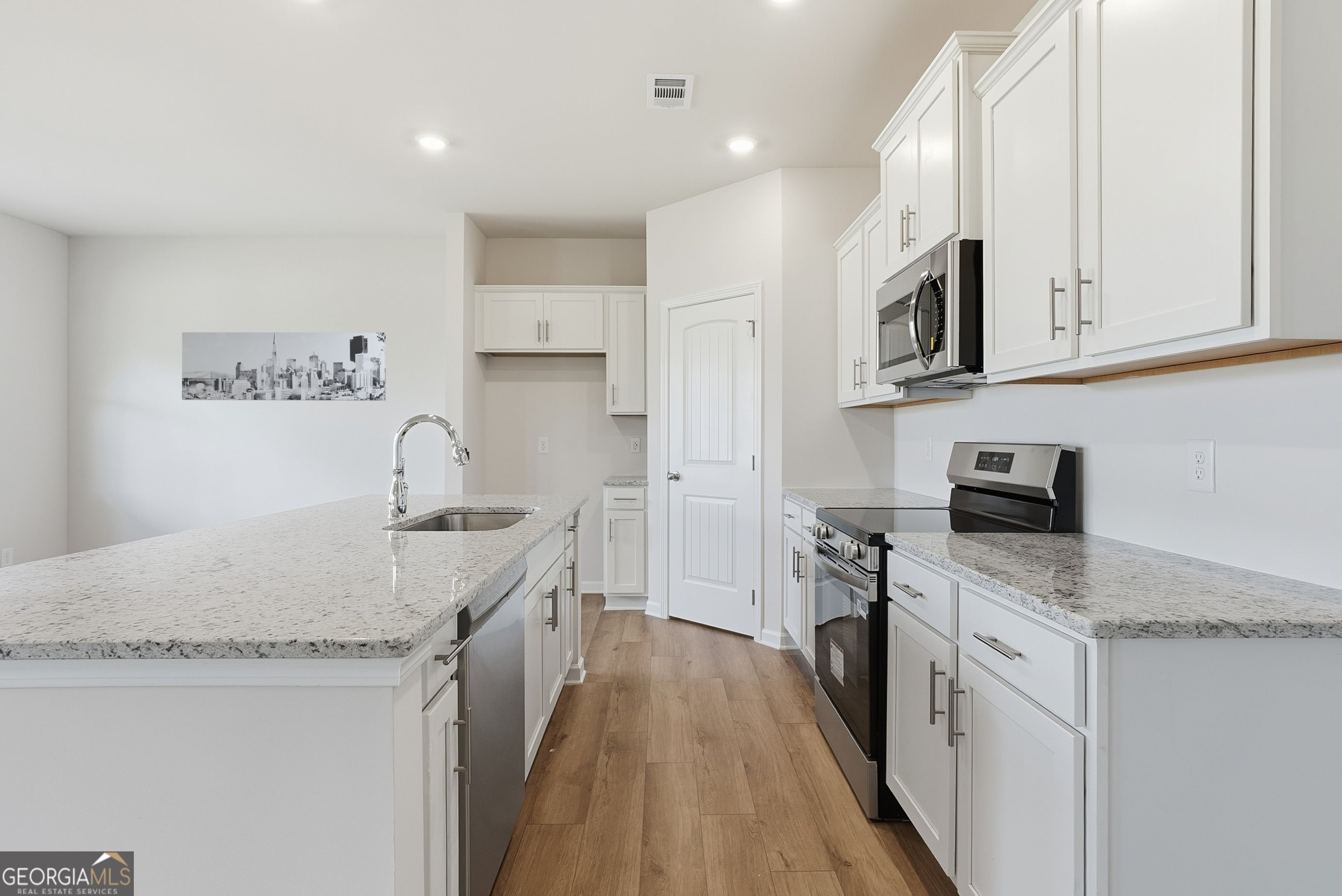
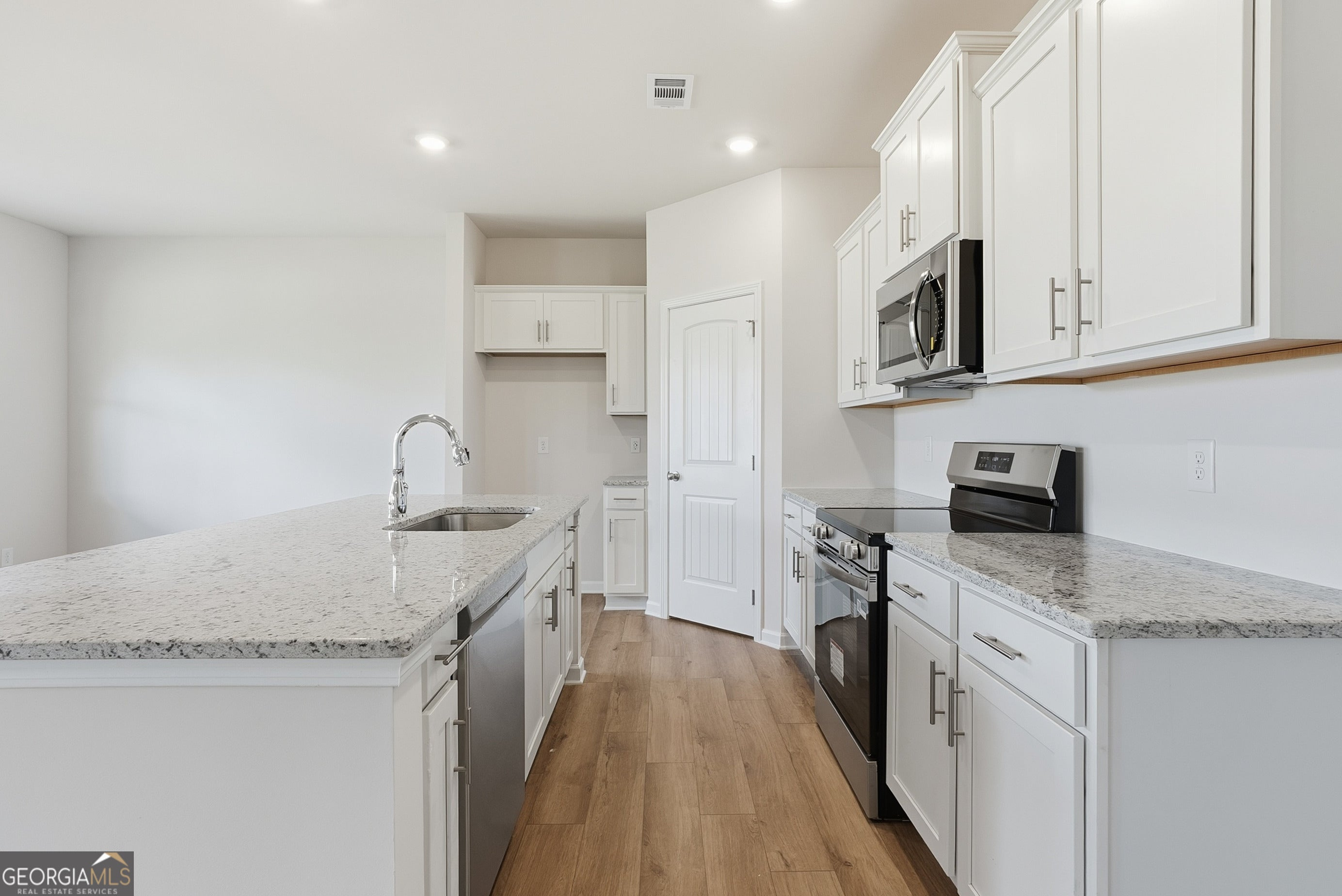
- wall art [181,332,386,401]
